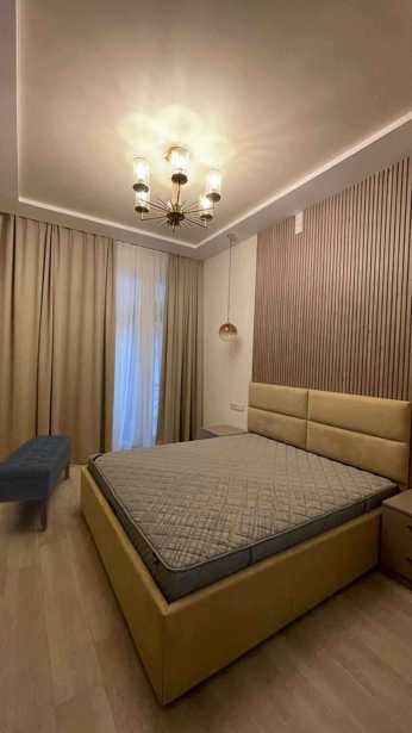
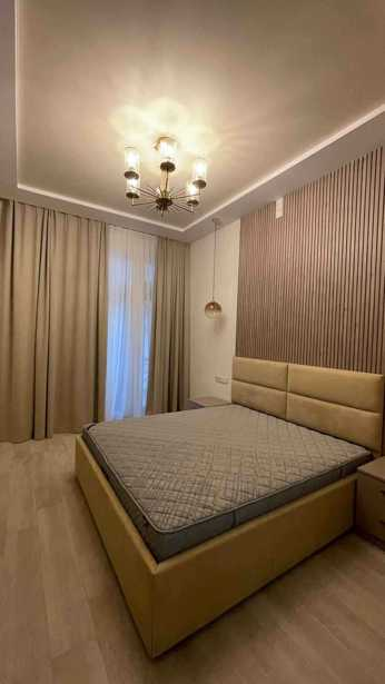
- bench [0,434,74,530]
